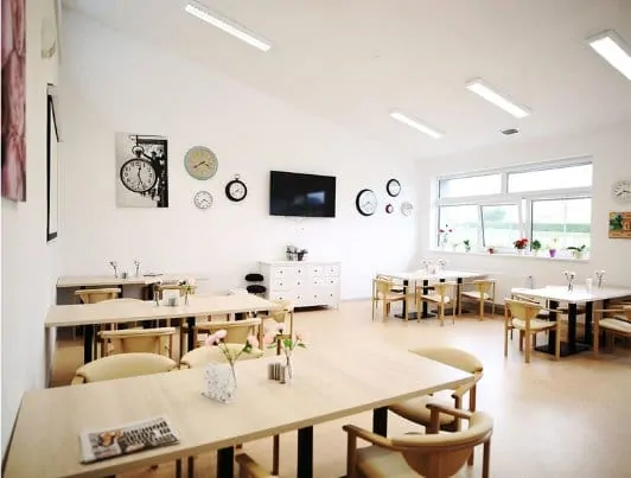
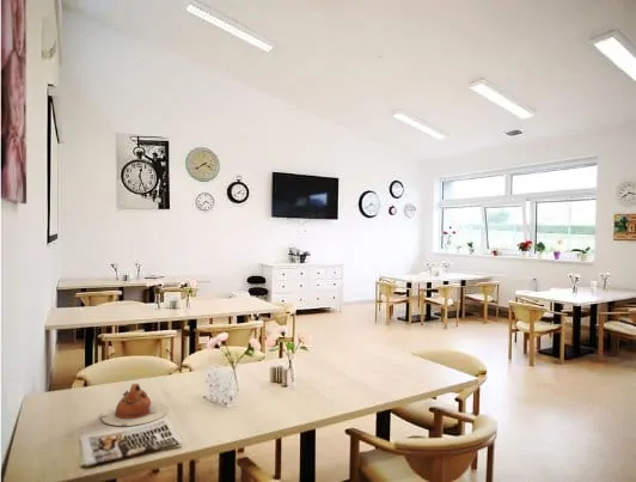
+ teapot [100,383,170,427]
